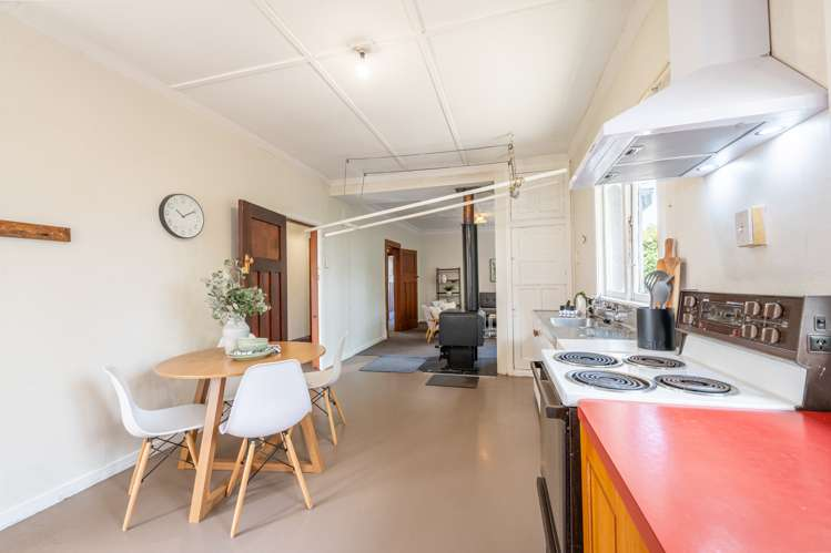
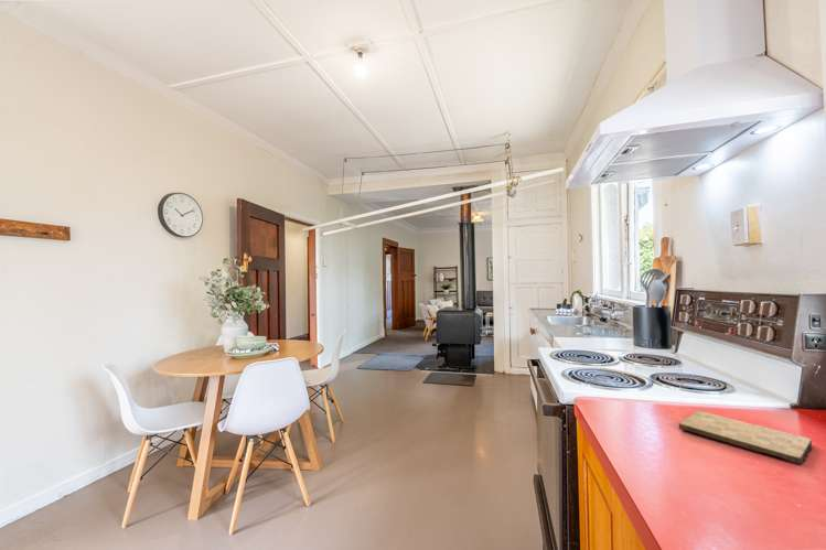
+ cutting board [678,410,813,466]
